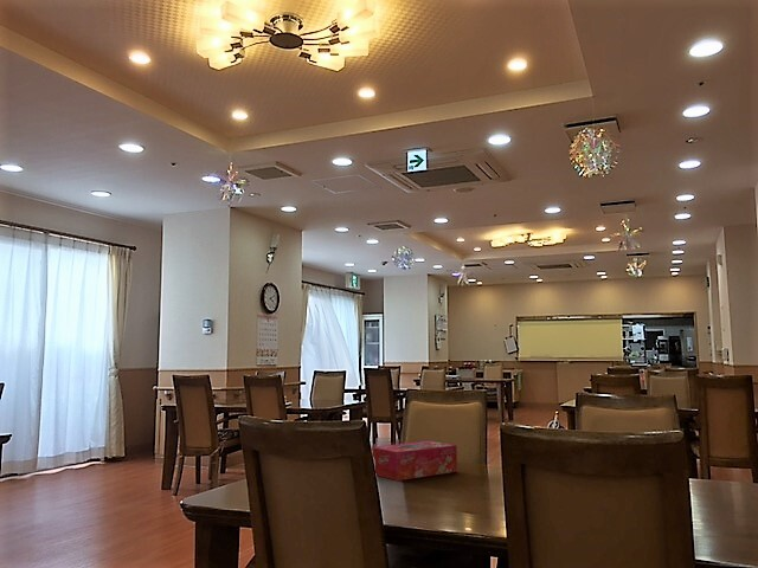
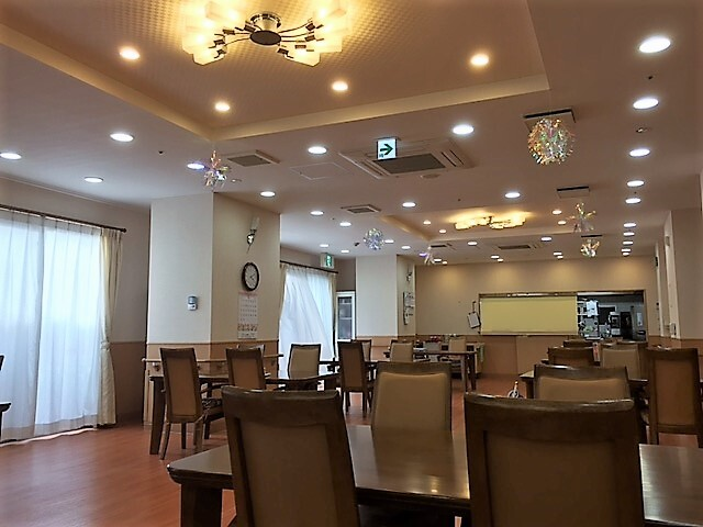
- tissue box [371,440,458,482]
